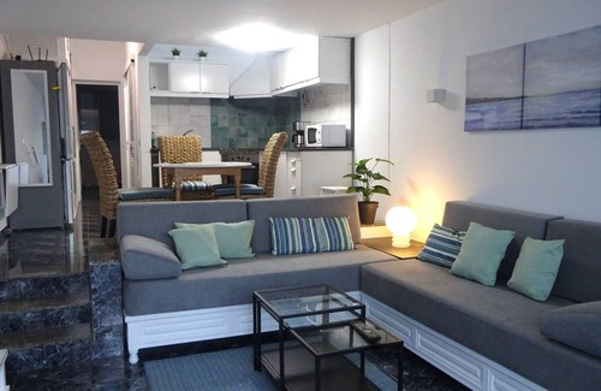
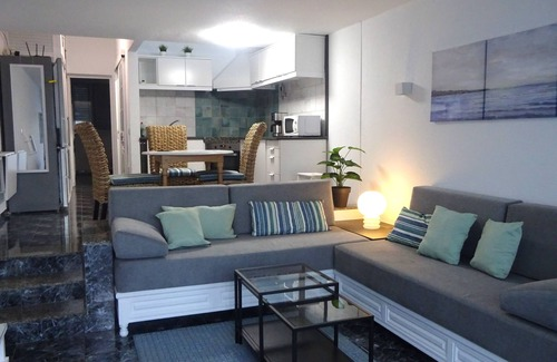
- remote control [349,320,383,343]
